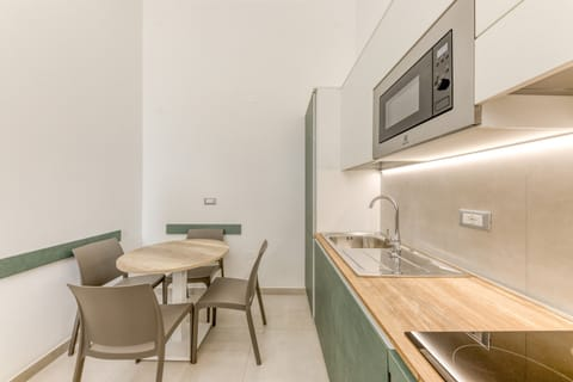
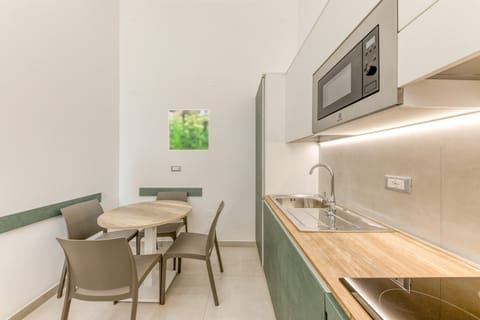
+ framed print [168,109,210,151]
